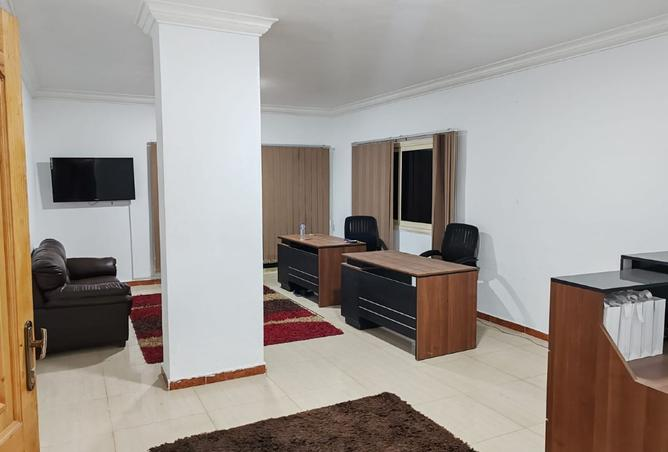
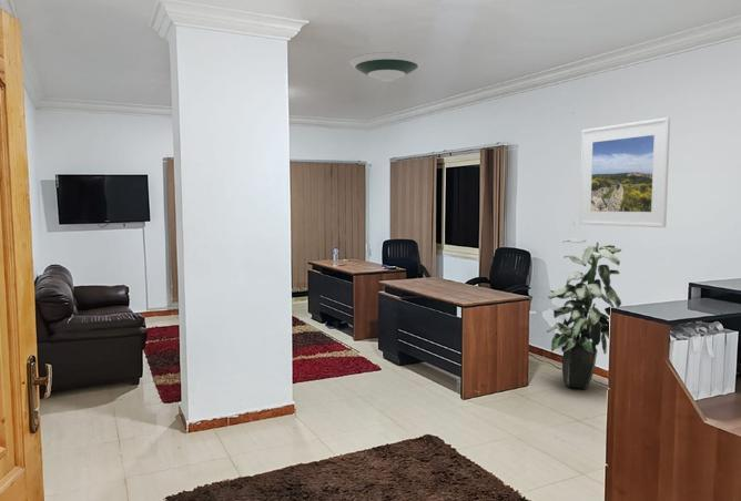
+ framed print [578,116,671,228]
+ indoor plant [545,237,622,390]
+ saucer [348,51,425,83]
